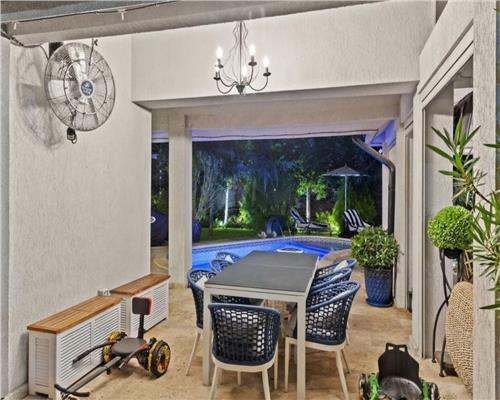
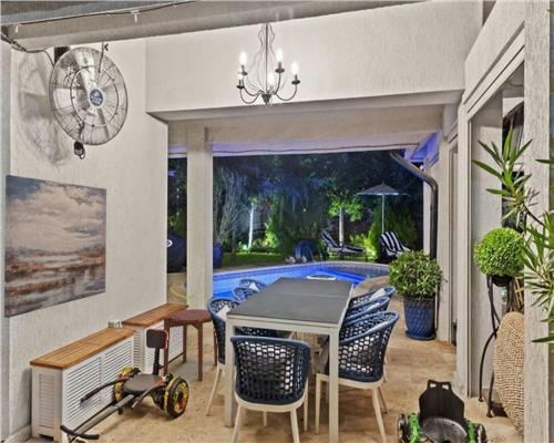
+ wall art [3,174,107,319]
+ side table [162,308,218,381]
